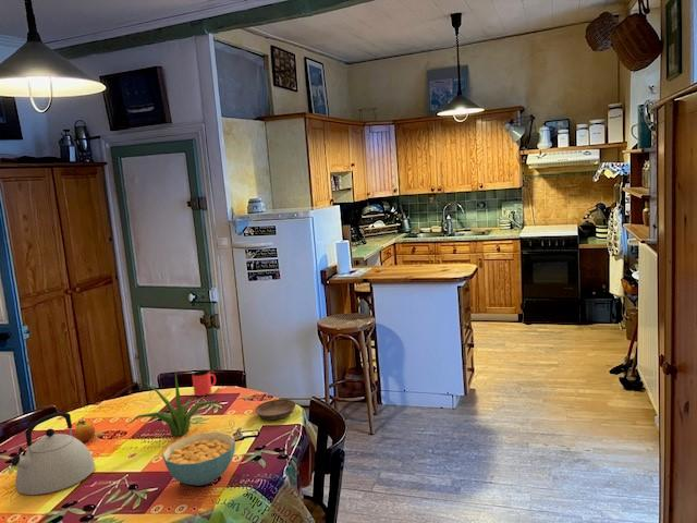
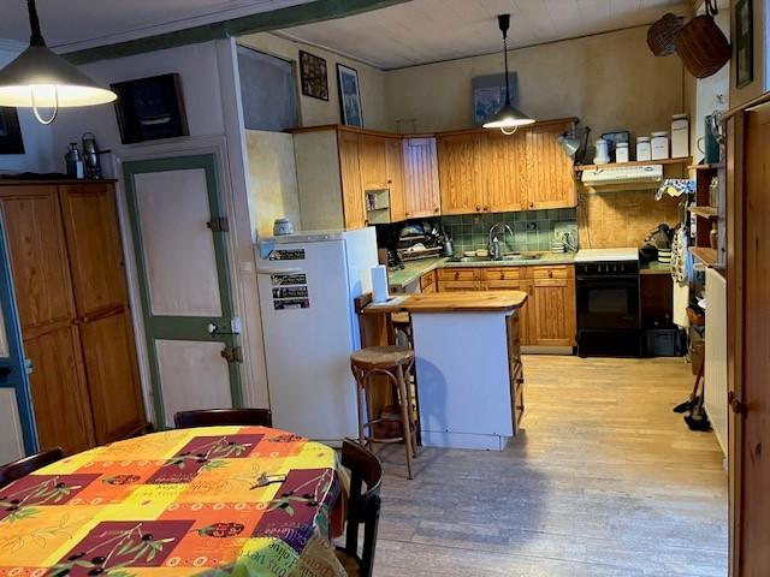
- fruit [73,416,96,442]
- cereal bowl [161,431,236,486]
- kettle [11,411,96,496]
- plant [124,372,225,437]
- saucer [254,399,297,421]
- cup [191,369,217,397]
